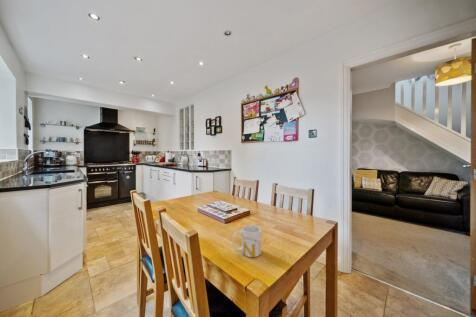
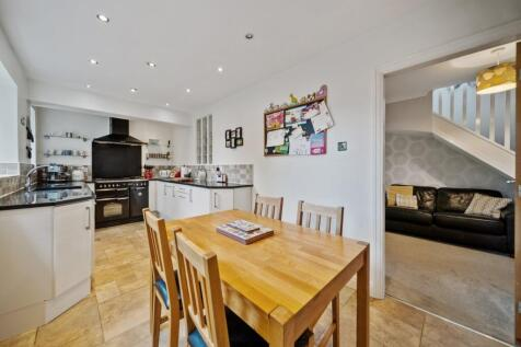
- mug [231,224,263,258]
